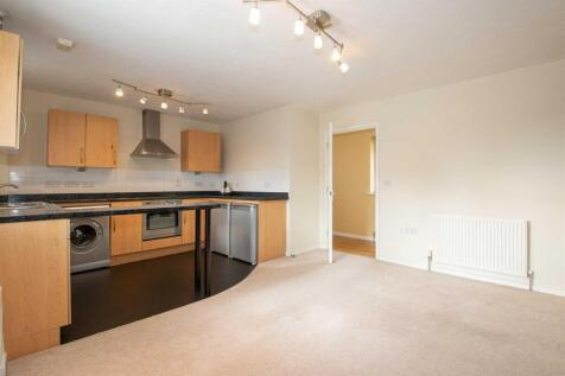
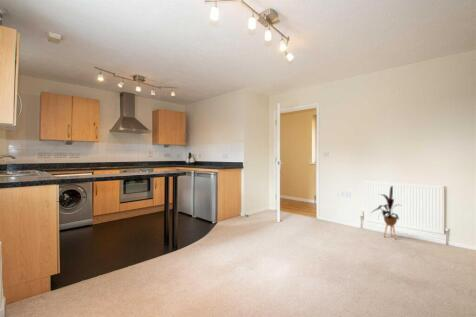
+ house plant [370,185,403,240]
